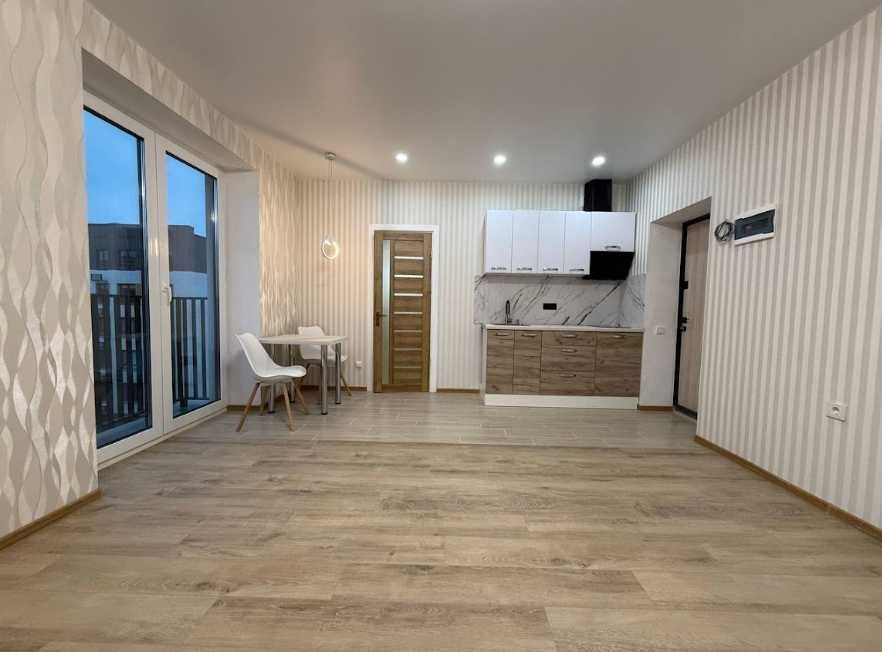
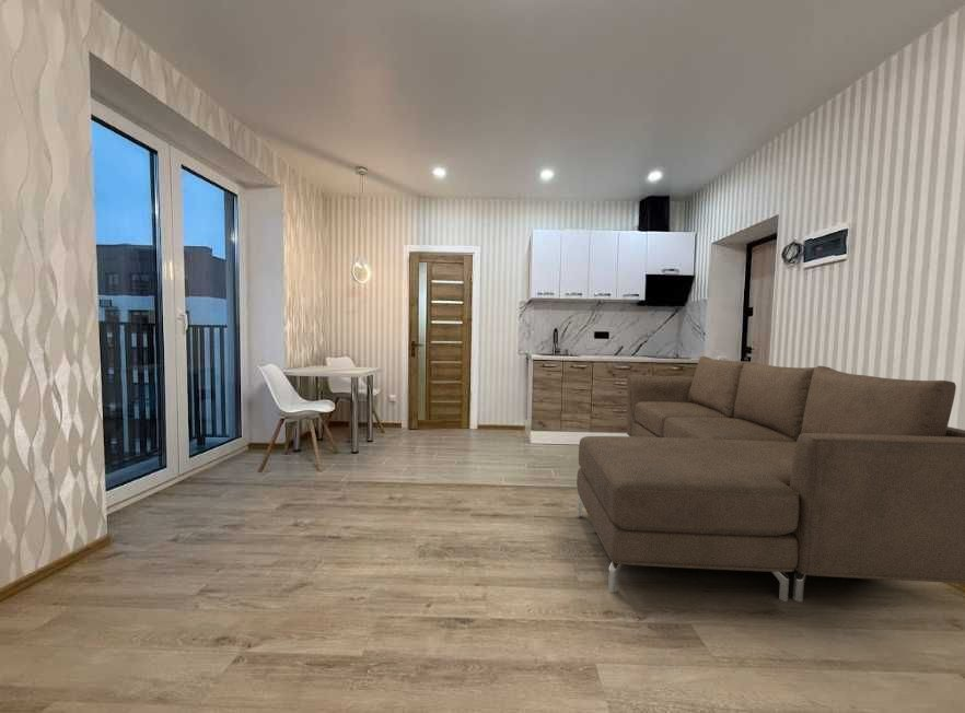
+ sofa [575,355,965,603]
